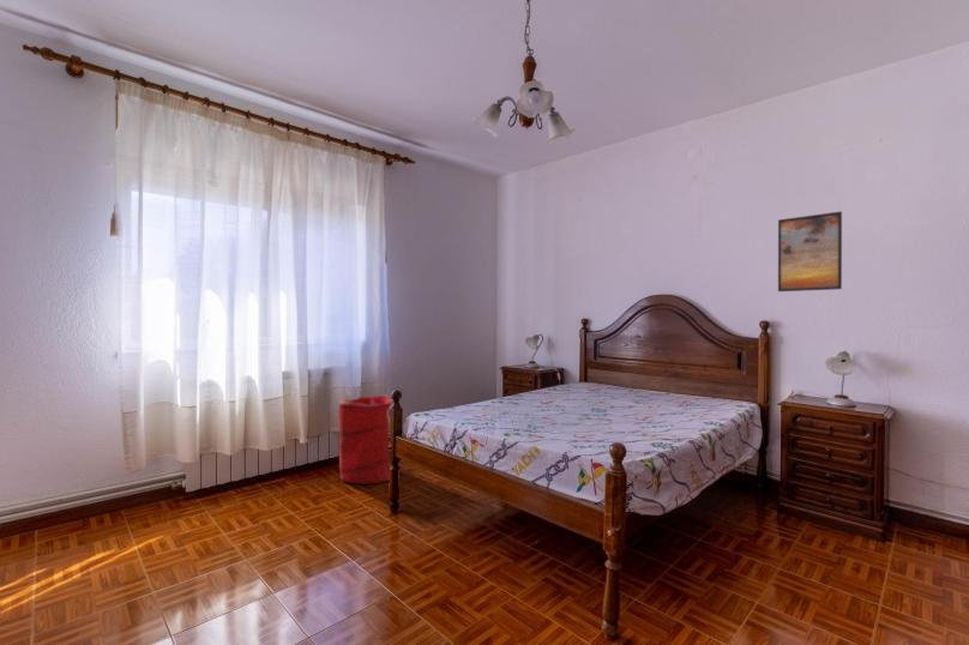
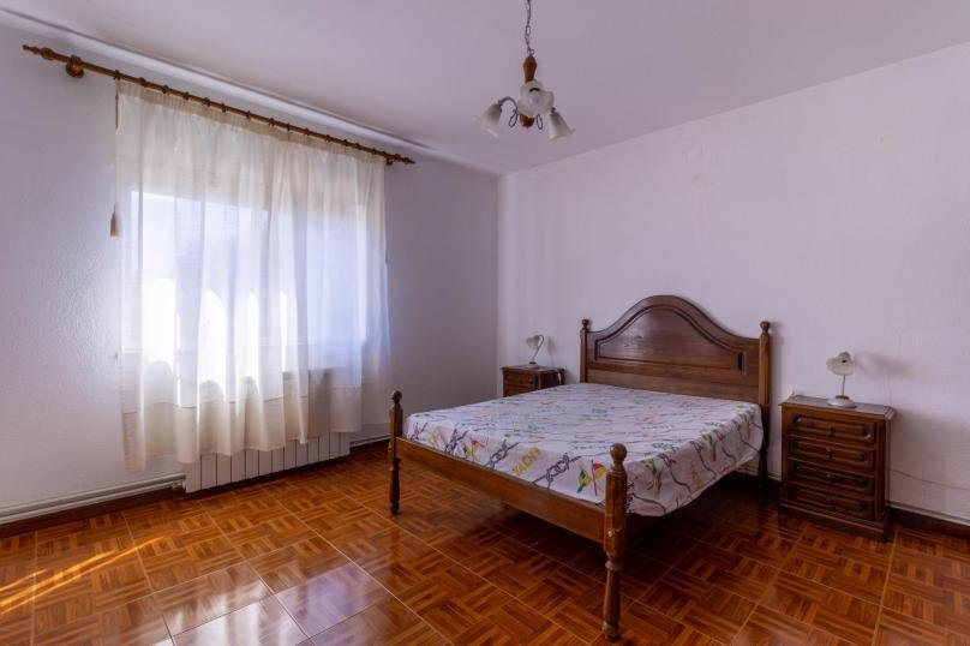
- laundry hamper [337,394,393,486]
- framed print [777,210,843,293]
